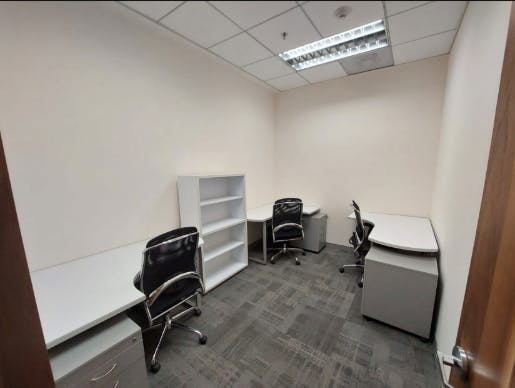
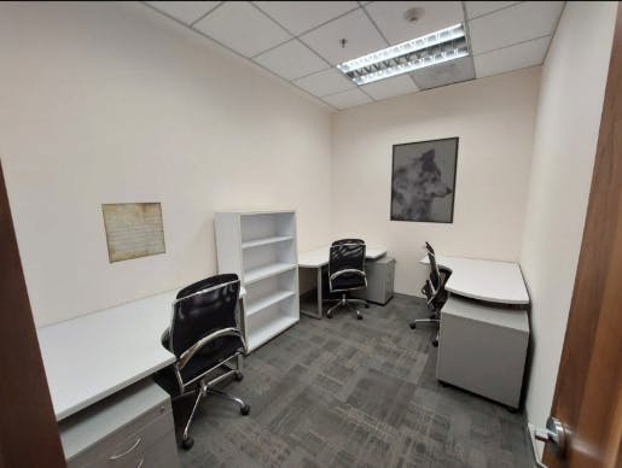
+ periodic table [100,201,167,265]
+ wall art [389,135,460,226]
